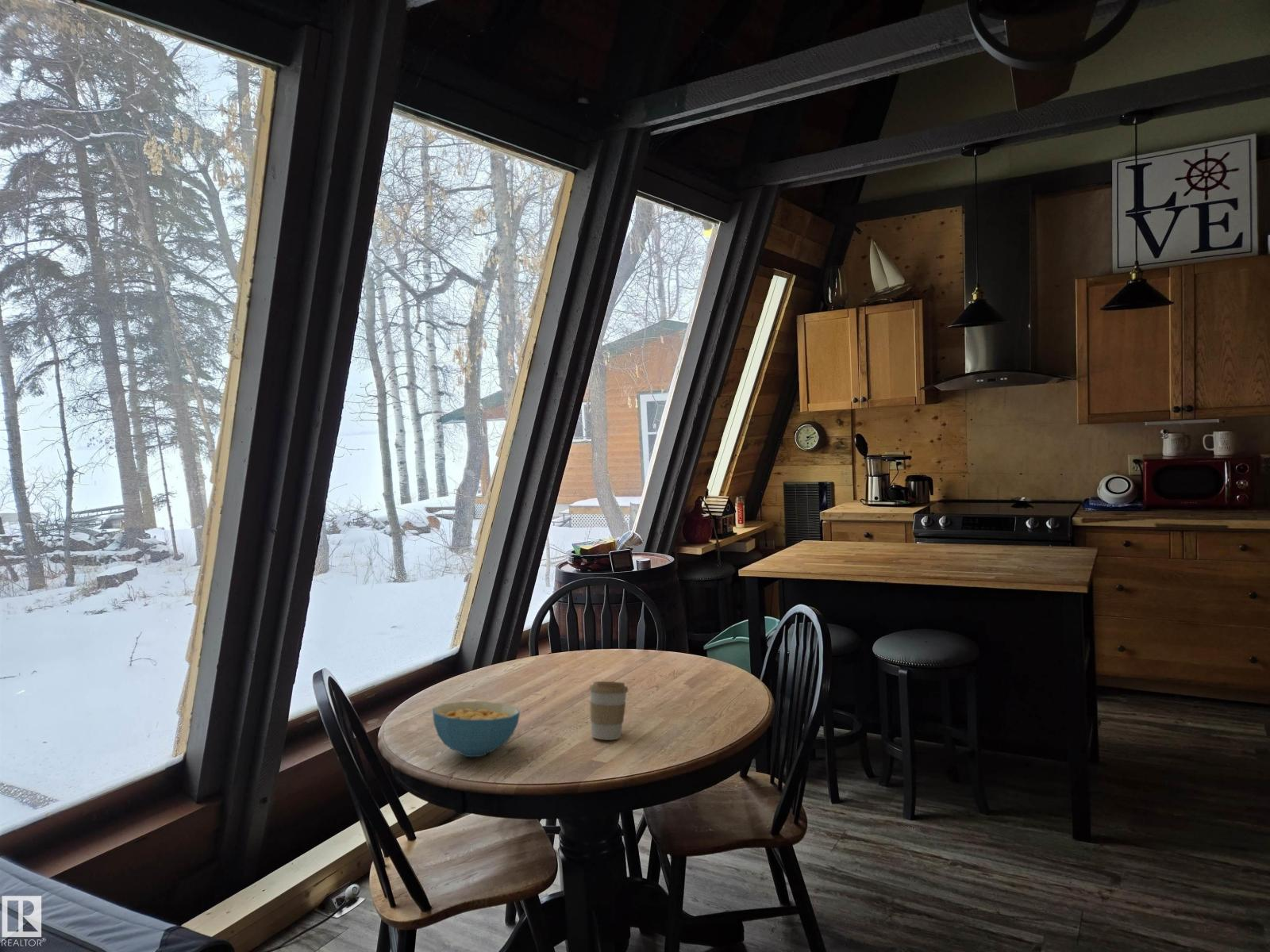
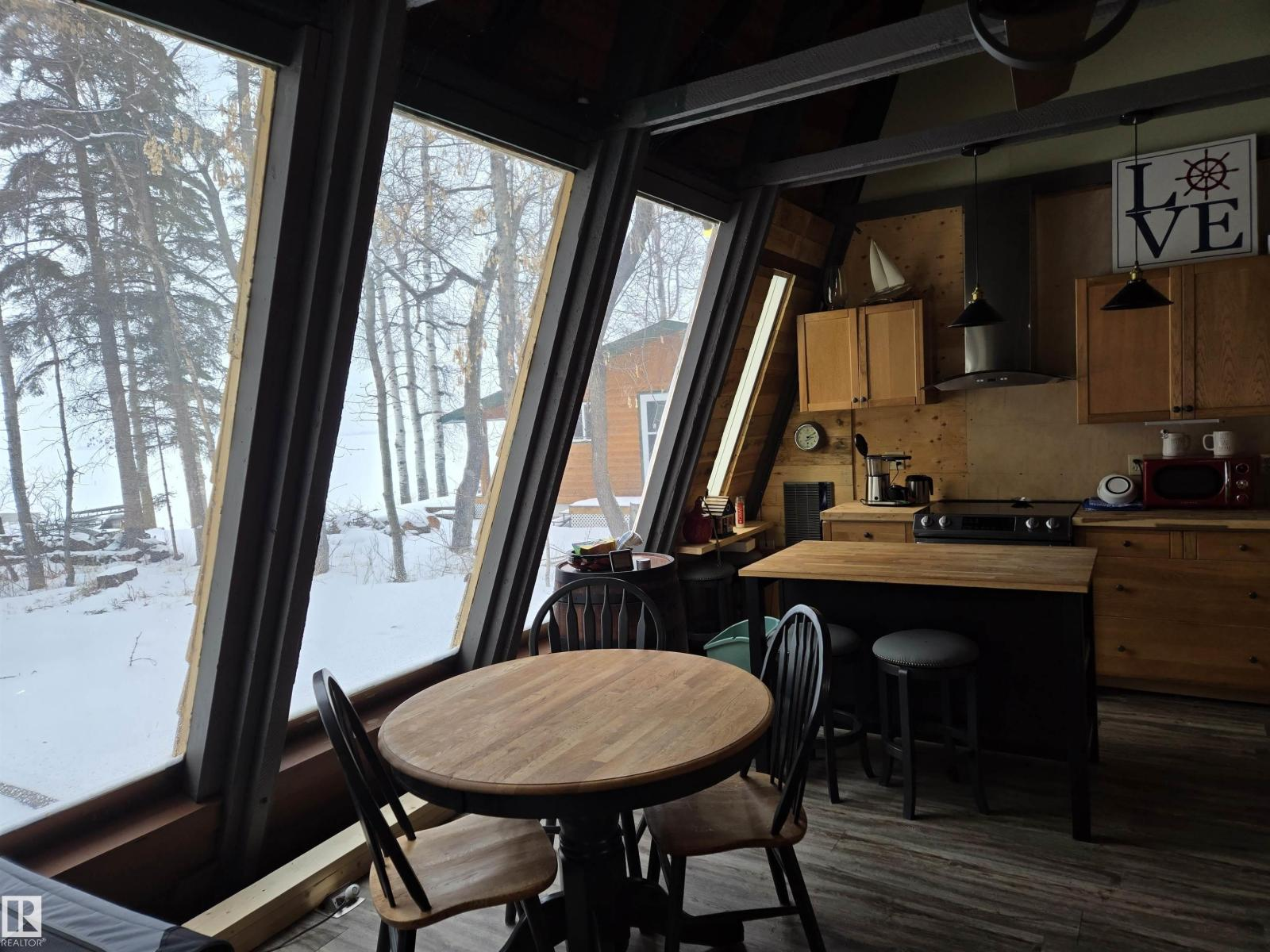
- coffee cup [588,681,629,741]
- cereal bowl [432,701,521,758]
